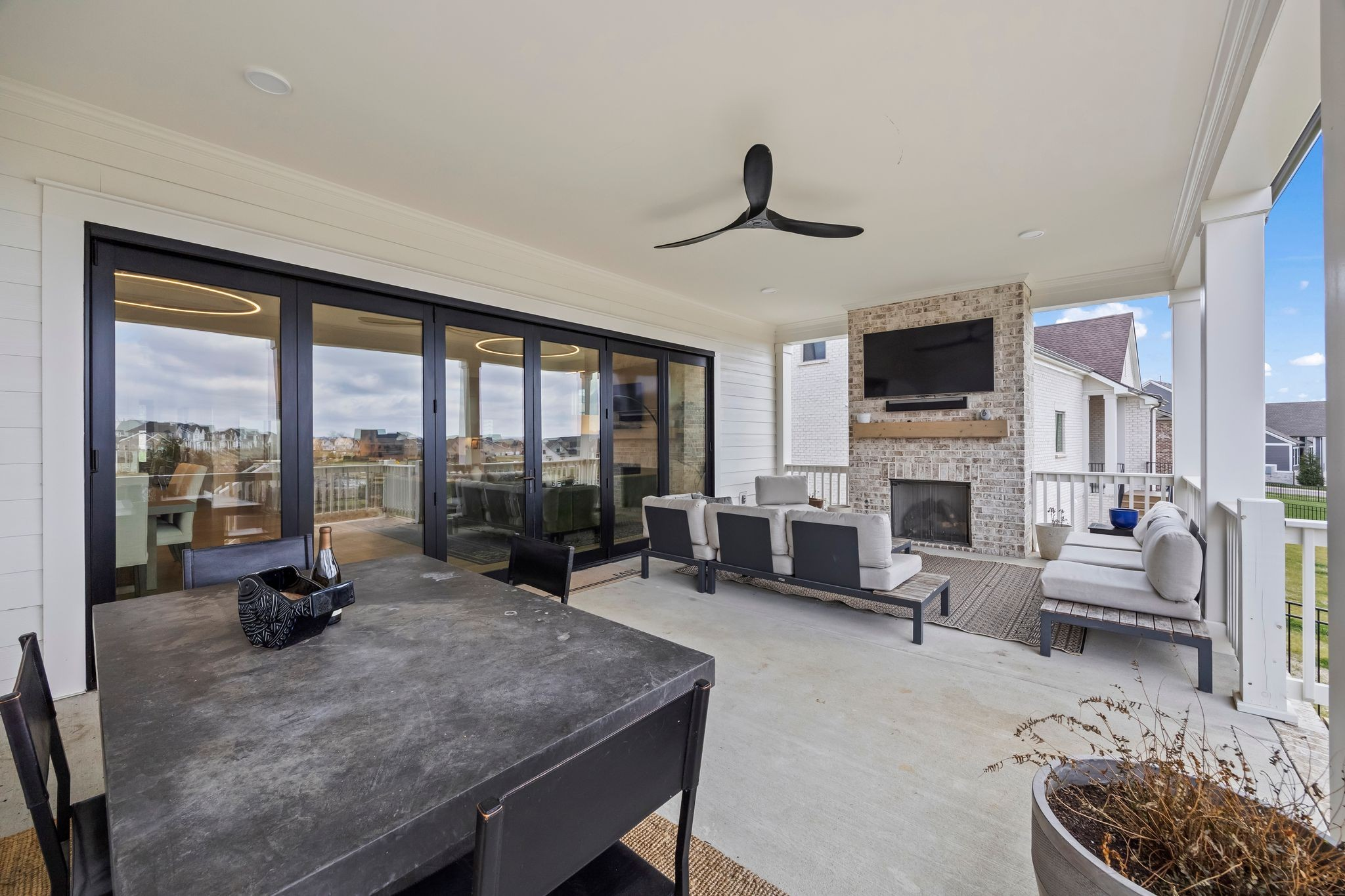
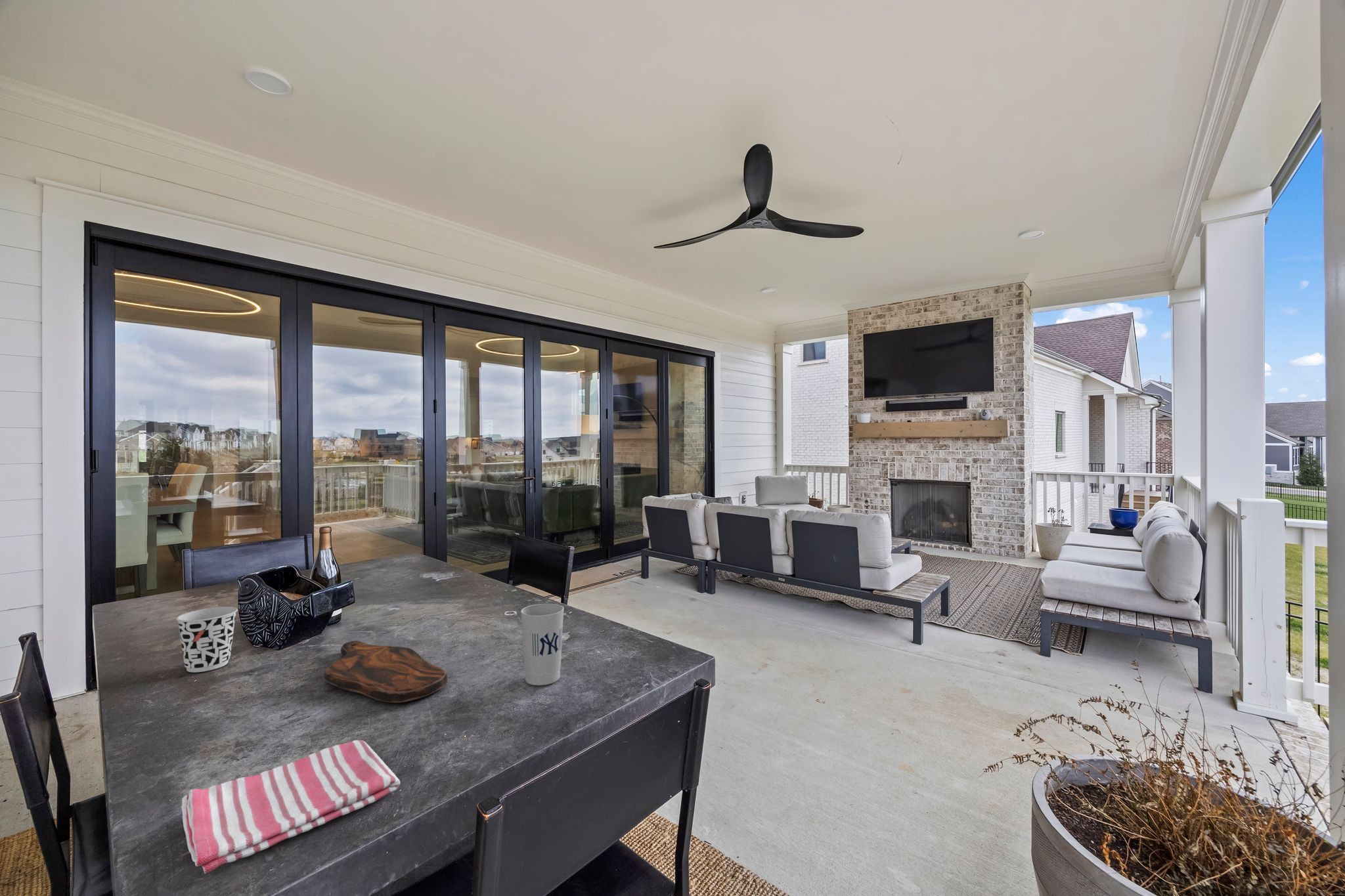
+ cup [175,607,238,673]
+ dish towel [181,740,401,874]
+ cutting board [323,640,448,704]
+ cup [520,603,565,686]
